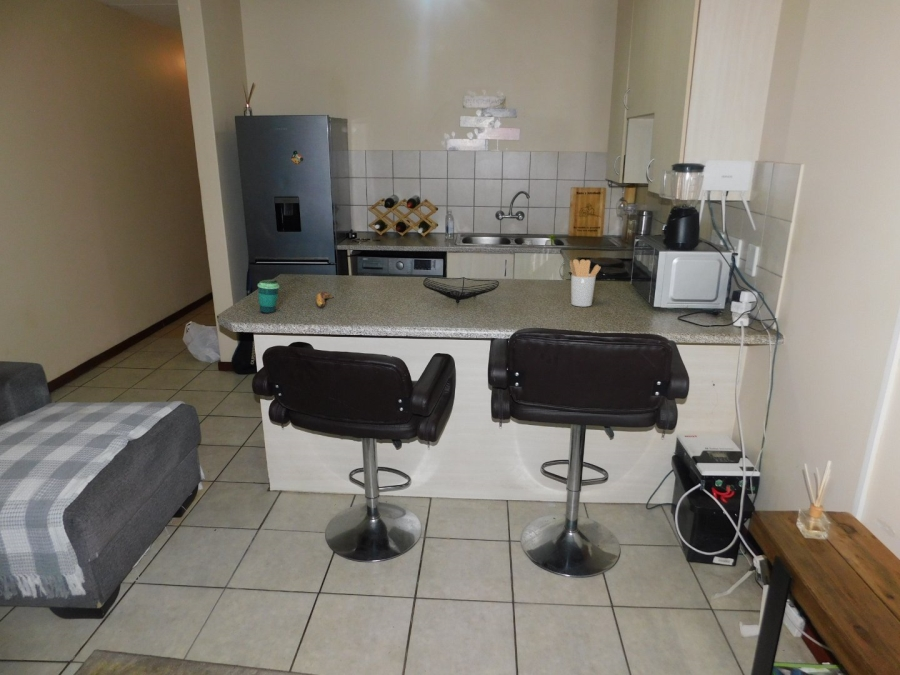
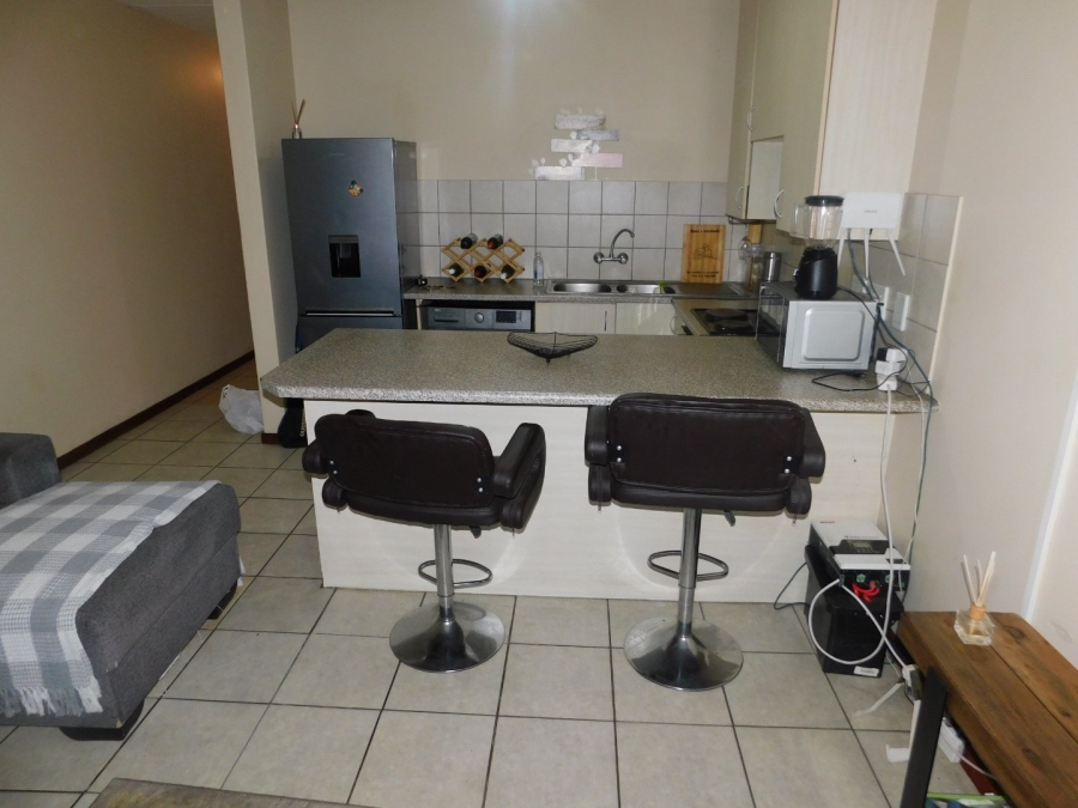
- cup [257,279,280,314]
- banana [315,290,335,308]
- utensil holder [569,258,602,307]
